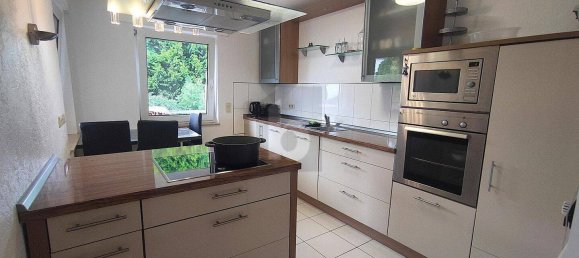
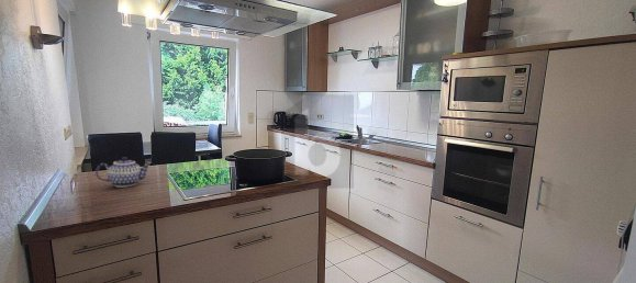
+ teapot [94,156,153,189]
